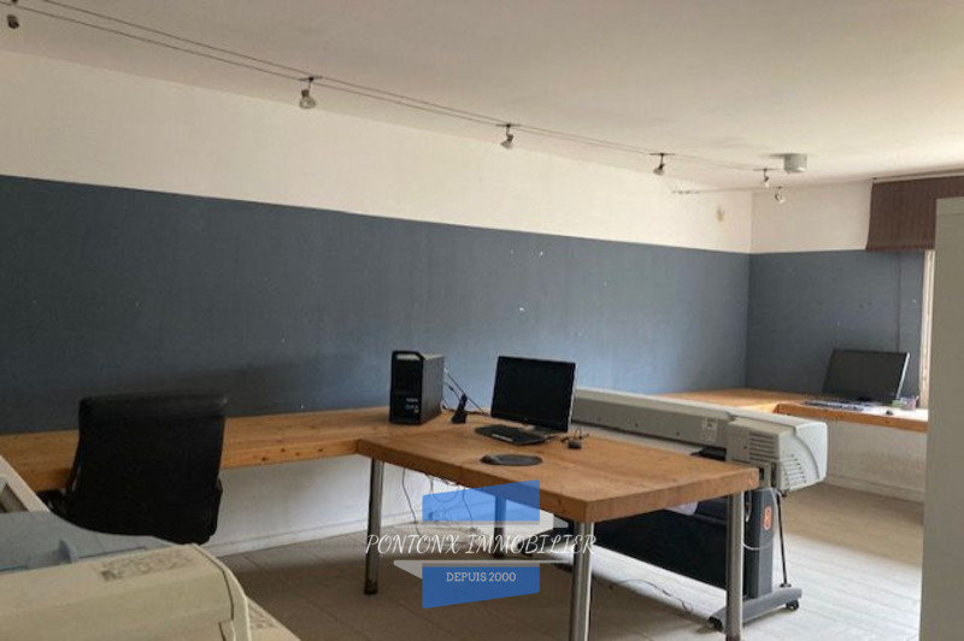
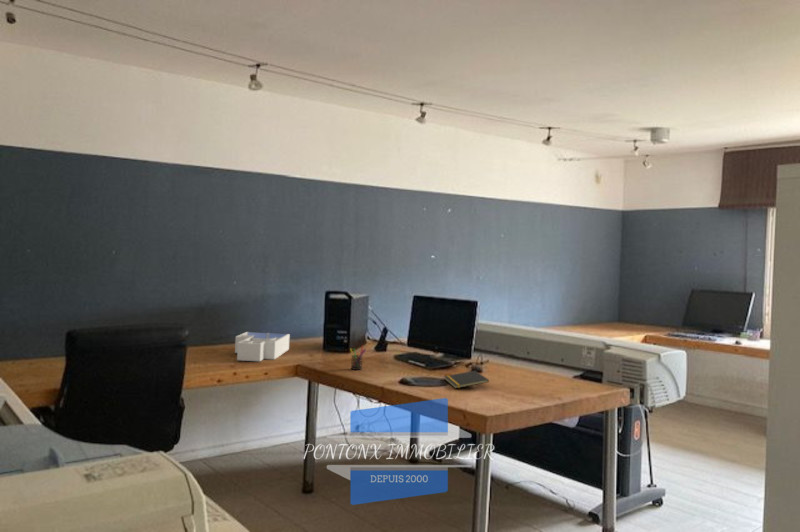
+ notepad [443,370,490,389]
+ pen holder [349,345,367,371]
+ desk organizer [234,331,291,362]
